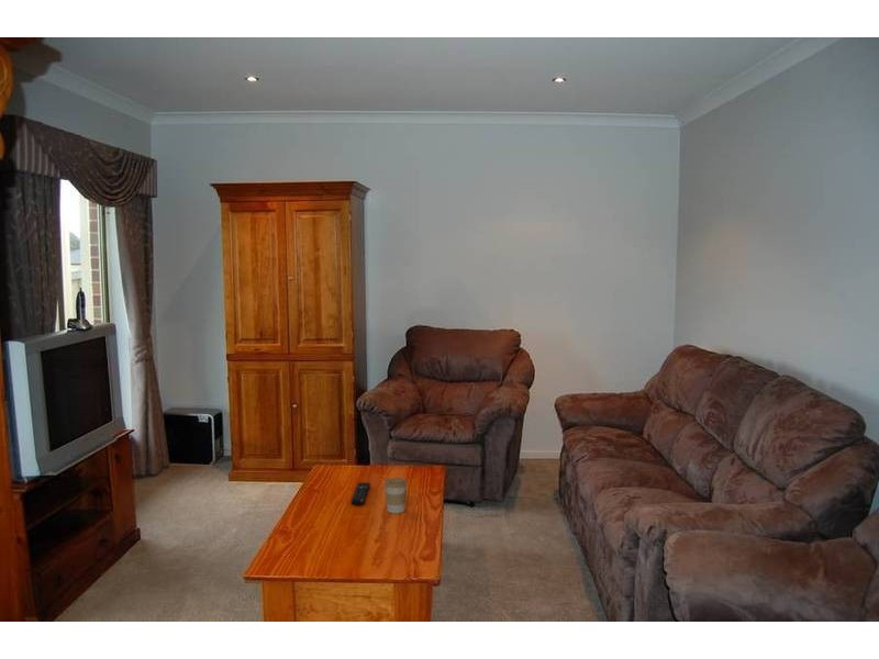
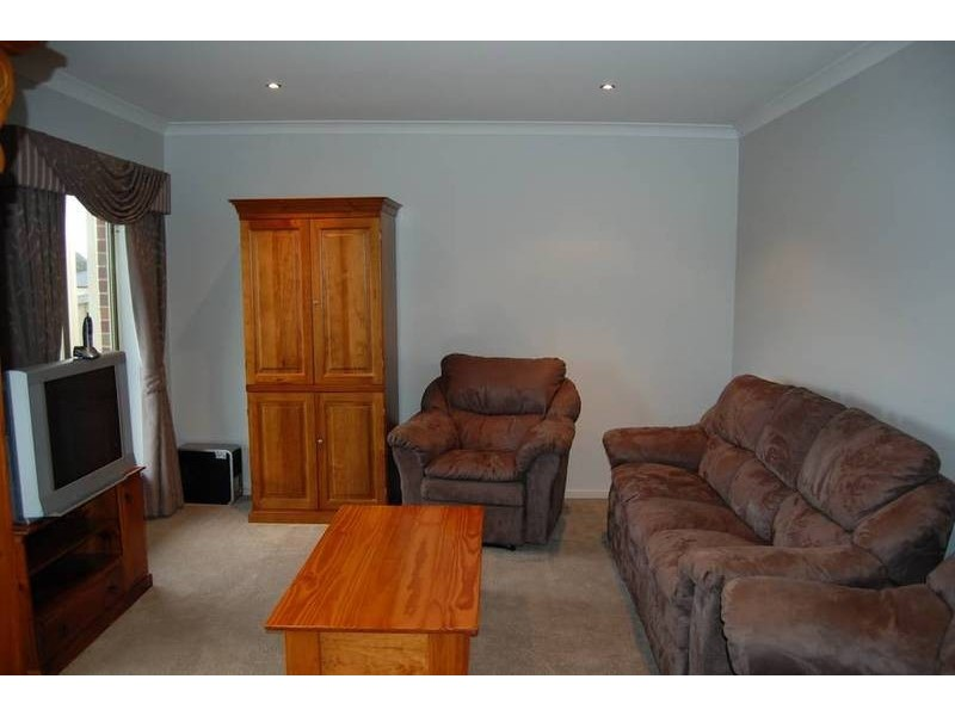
- coffee cup [382,477,409,514]
- remote control [349,481,371,506]
